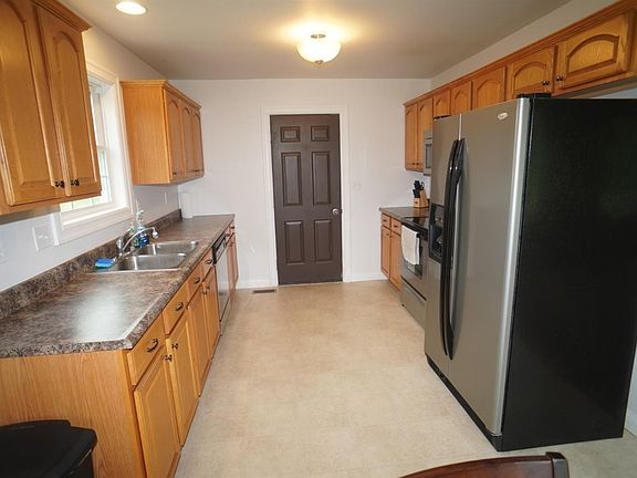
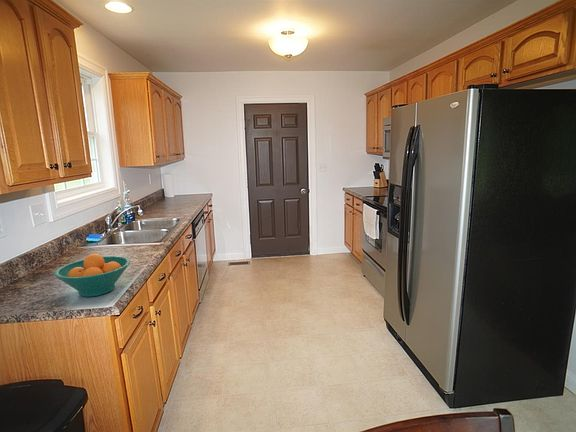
+ fruit bowl [53,253,131,298]
